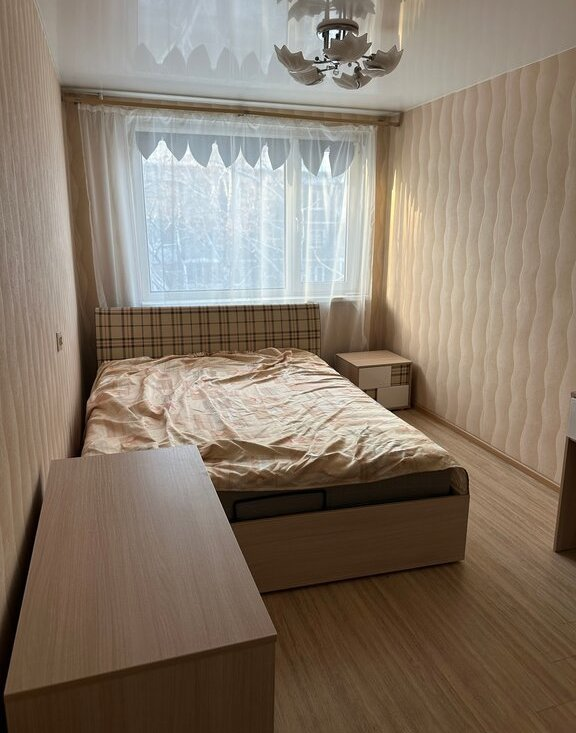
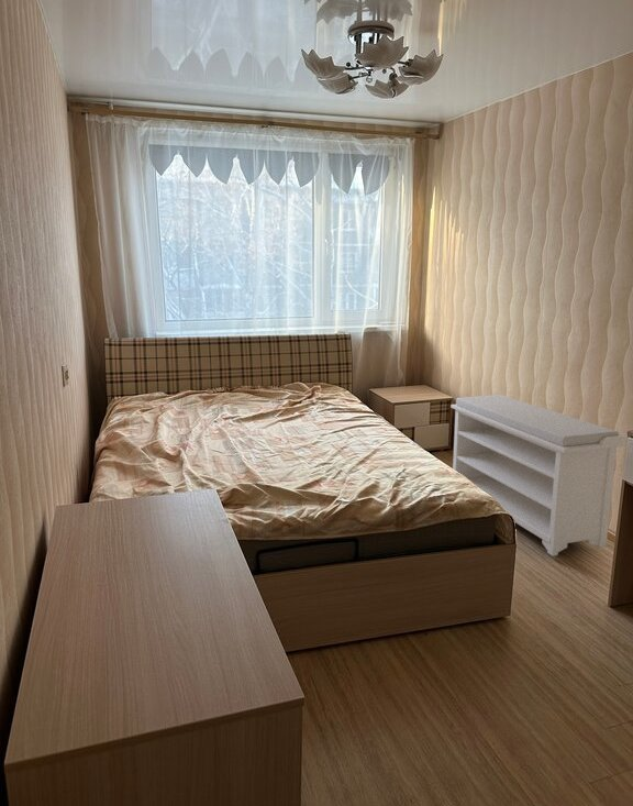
+ bench [449,394,626,557]
